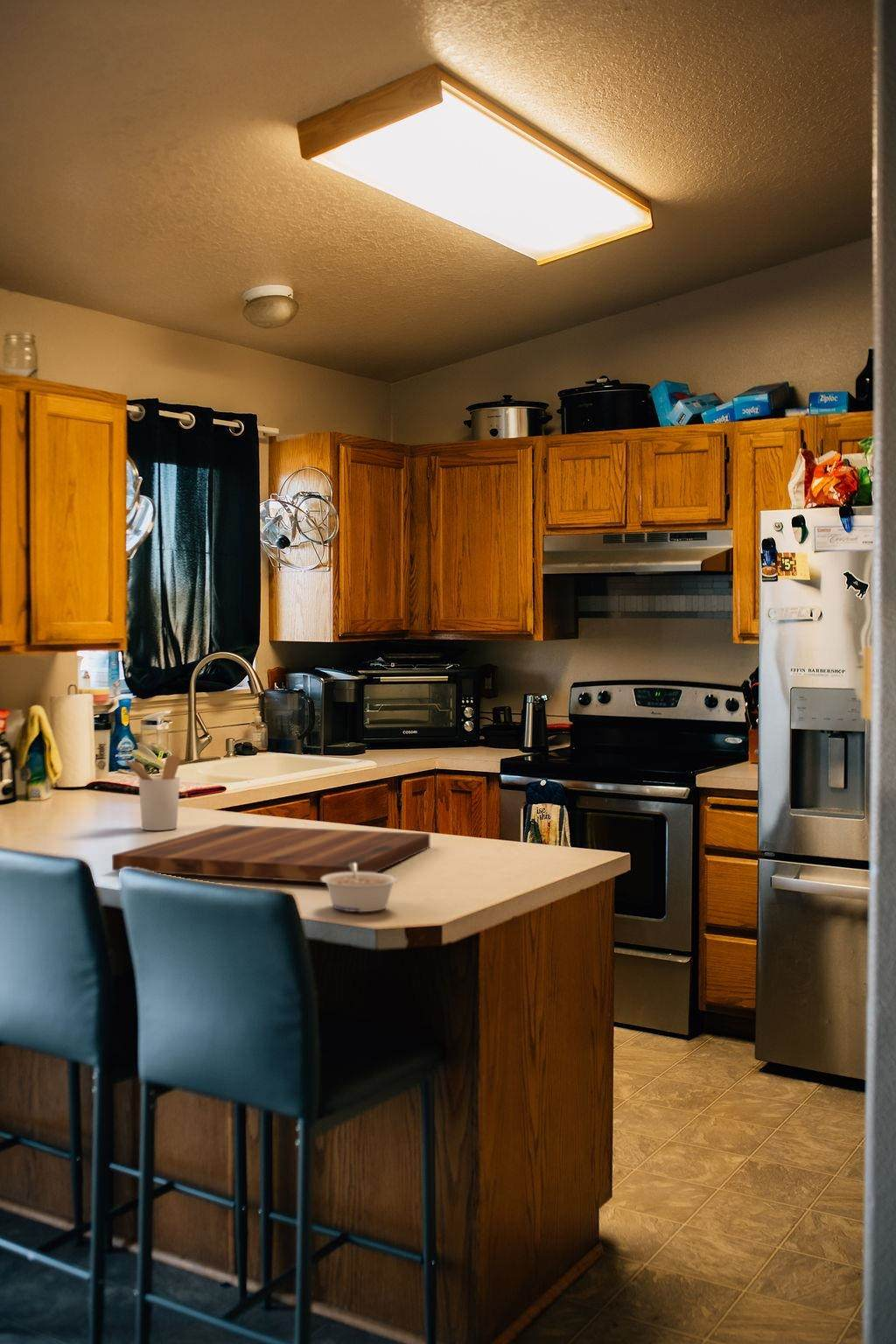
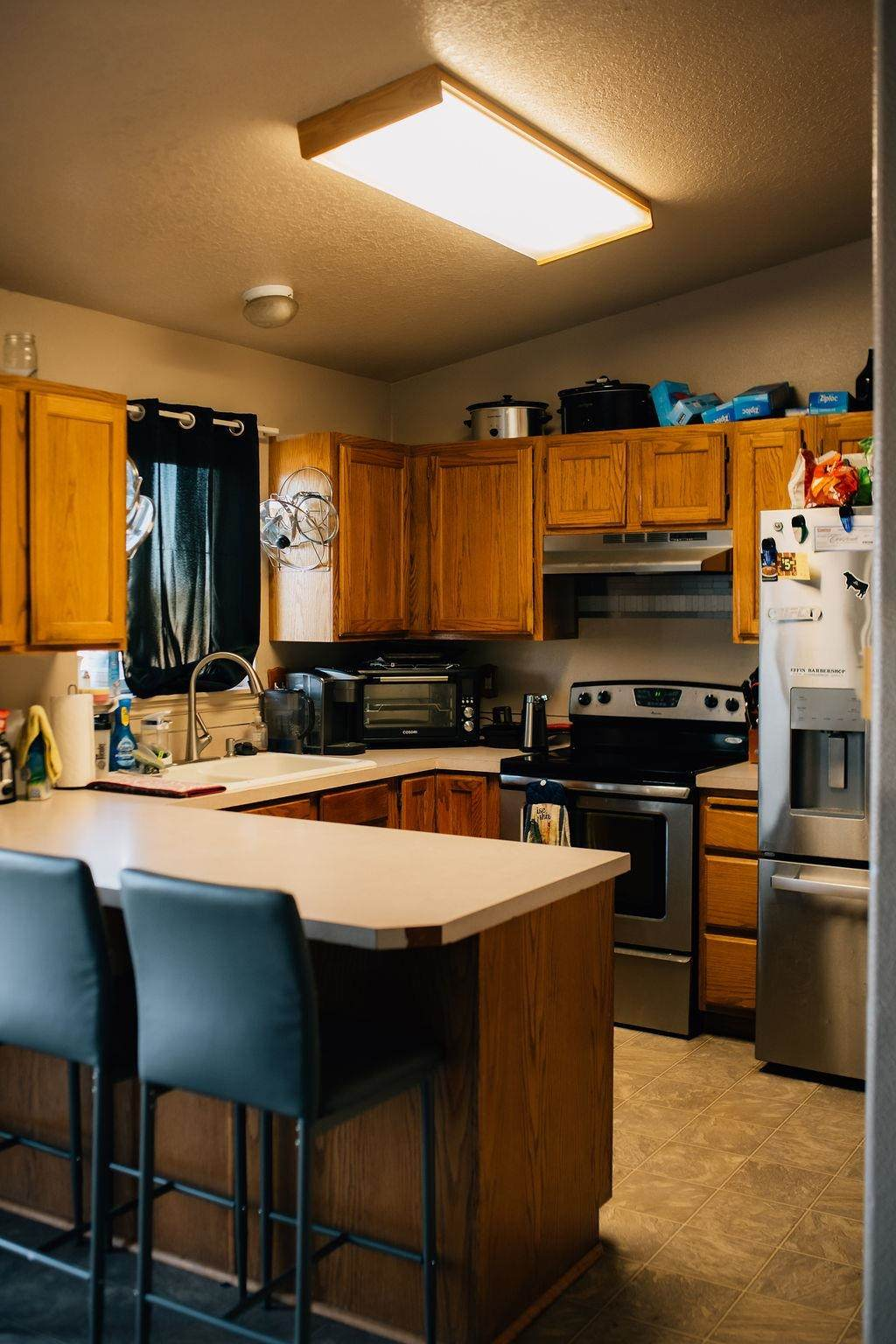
- utensil holder [122,753,181,831]
- legume [321,864,399,913]
- cutting board [111,824,430,884]
